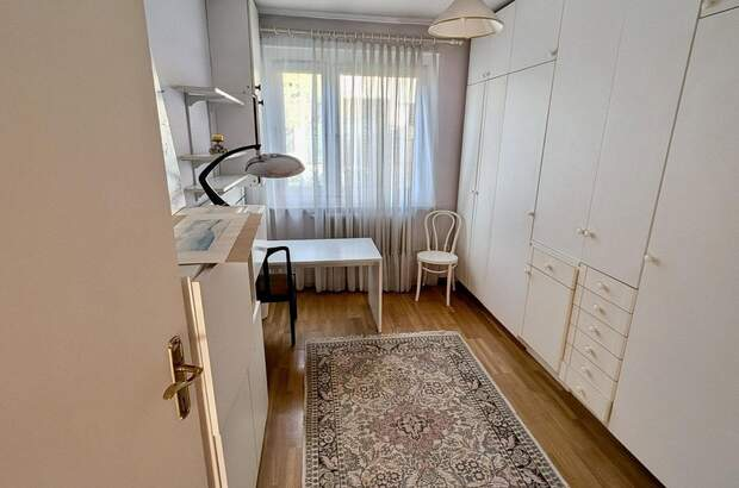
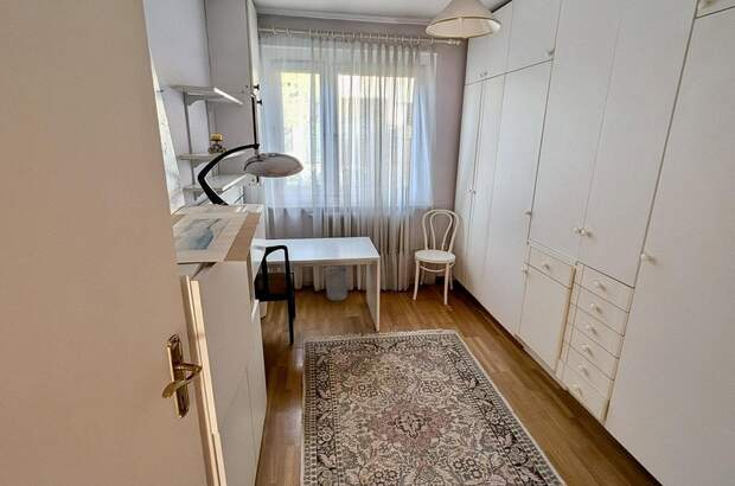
+ wastebasket [324,264,350,302]
